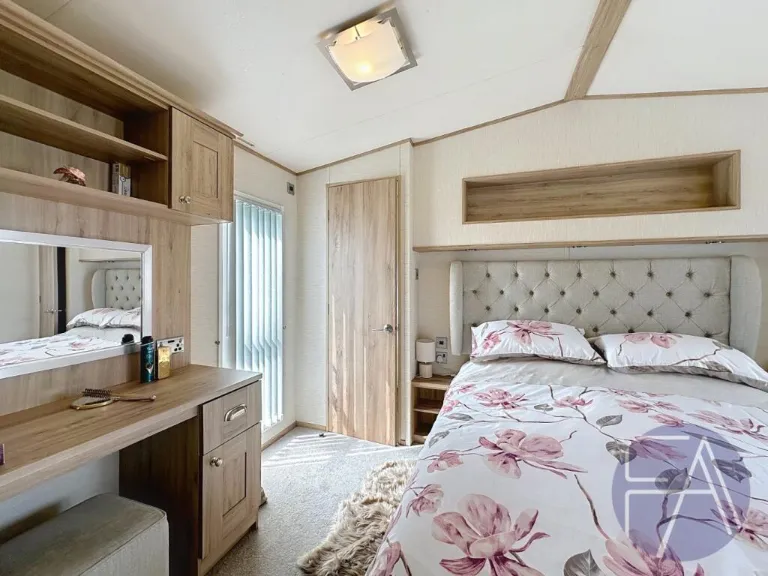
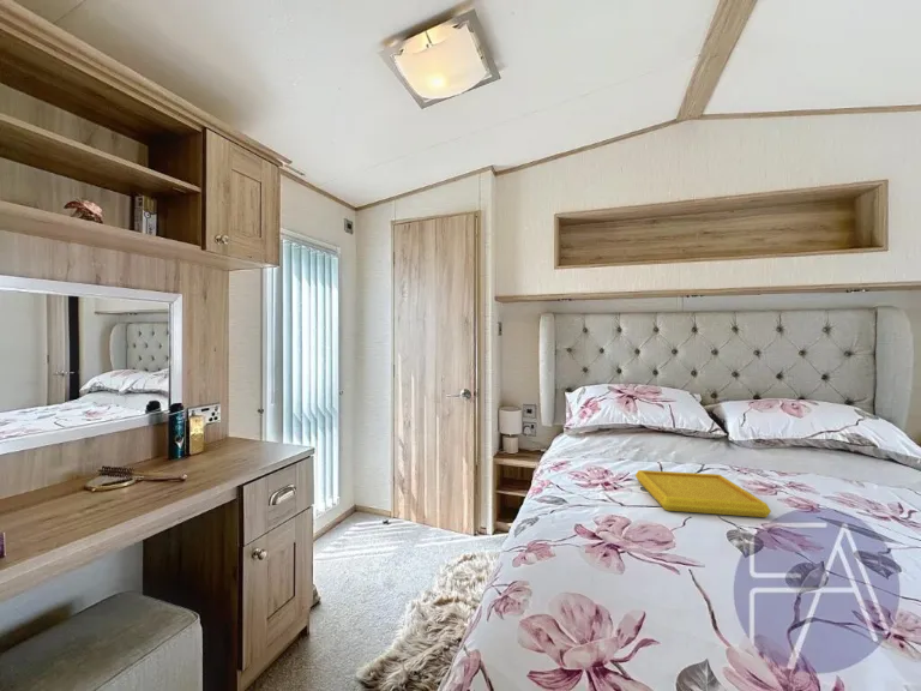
+ serving tray [634,469,772,518]
